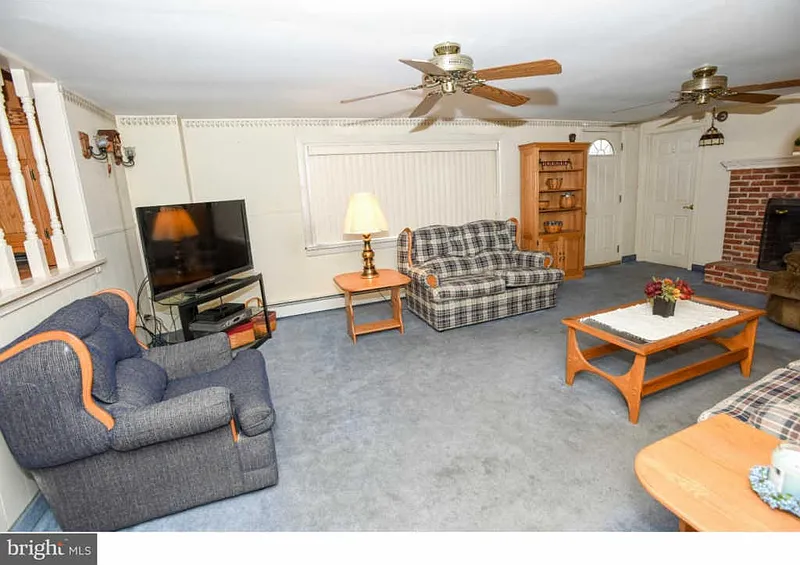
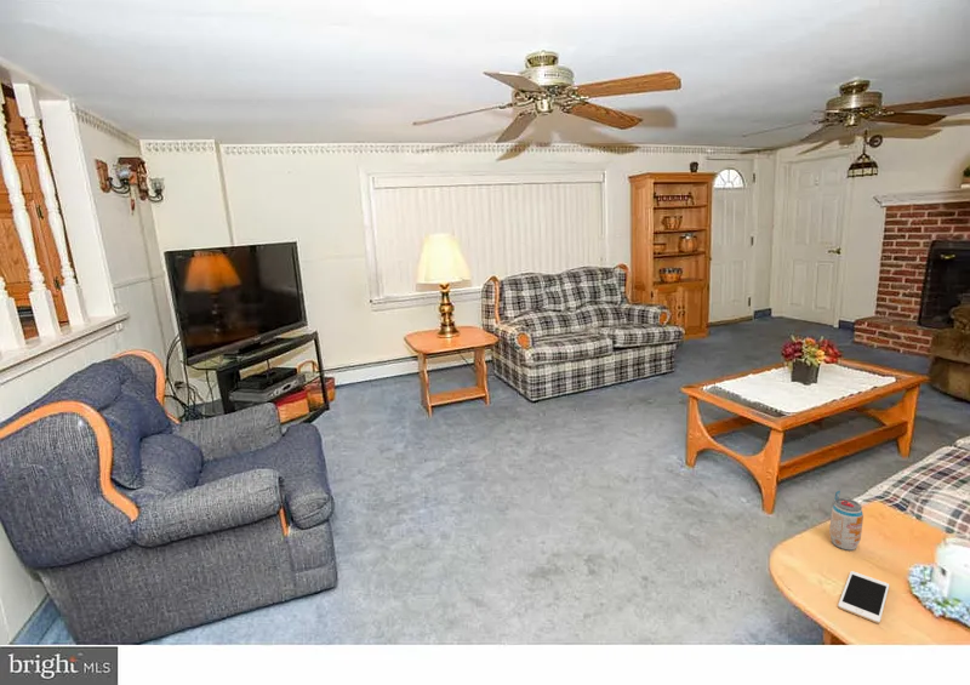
+ cell phone [837,570,890,624]
+ beverage can [828,490,865,552]
